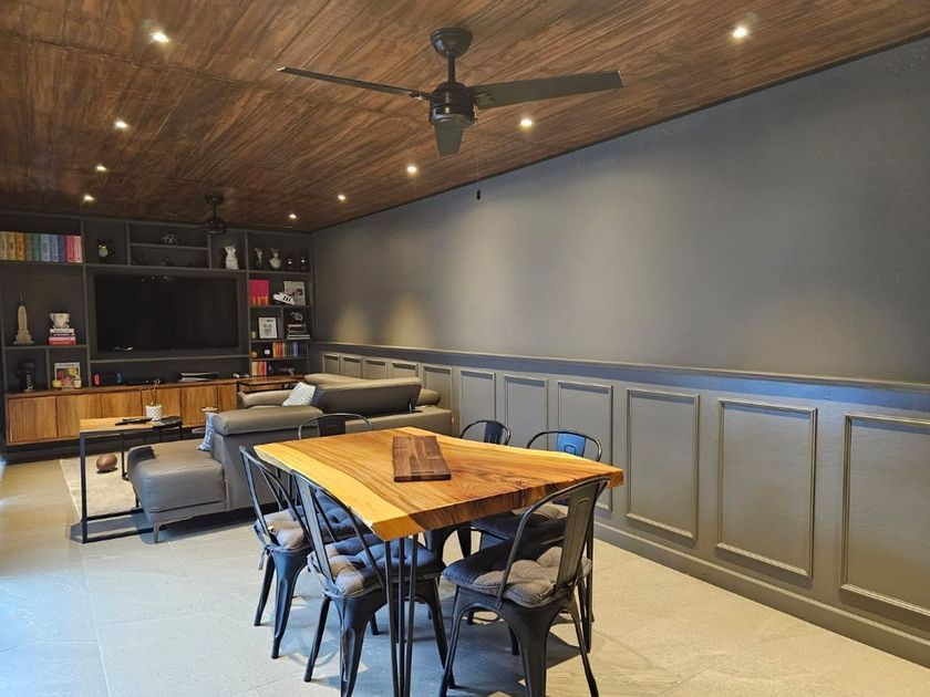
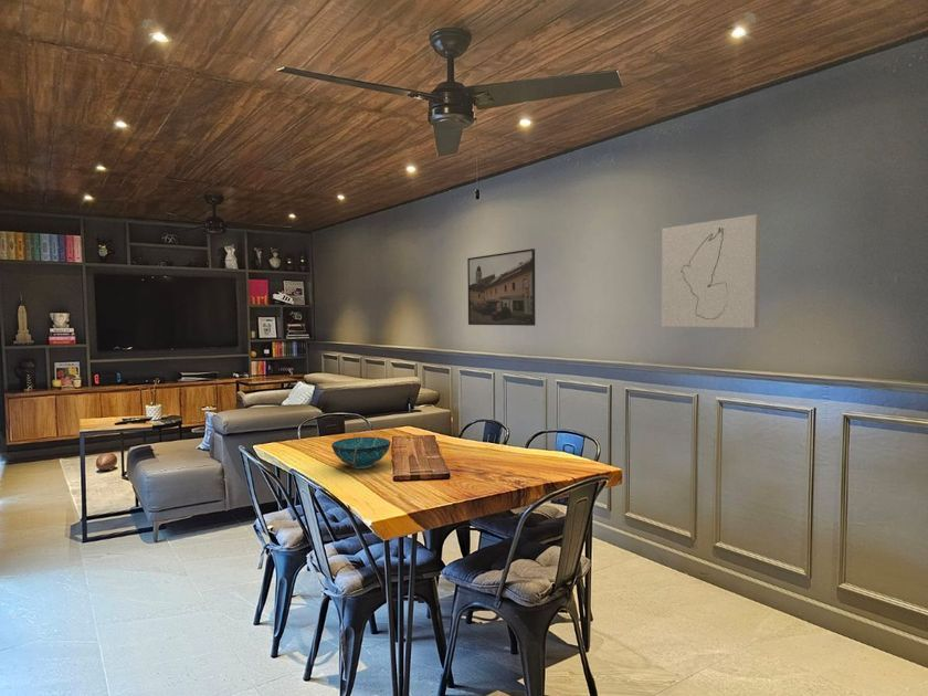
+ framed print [466,247,536,327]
+ decorative bowl [330,436,391,470]
+ wall art [661,213,761,329]
